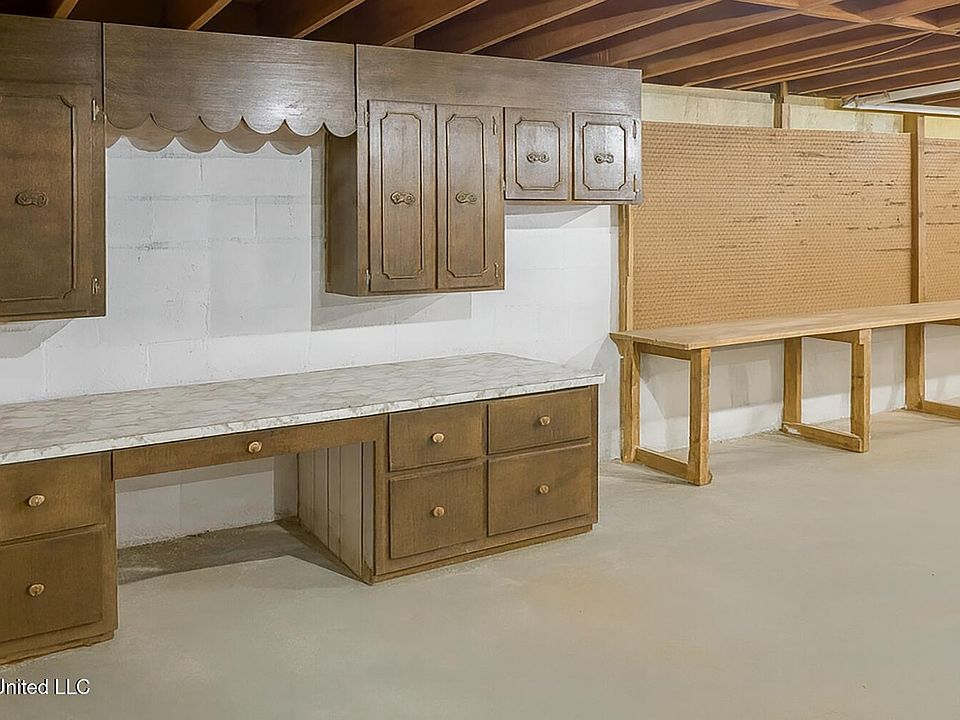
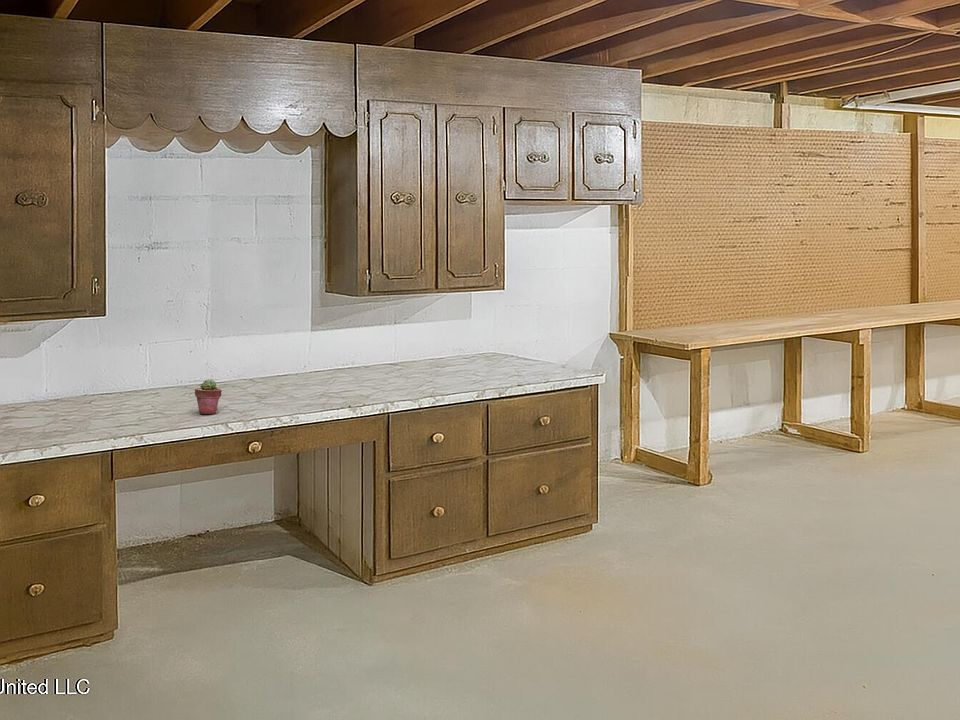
+ potted succulent [194,378,223,415]
